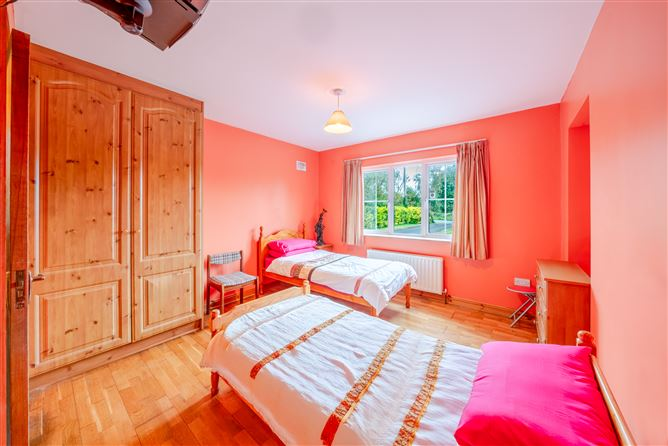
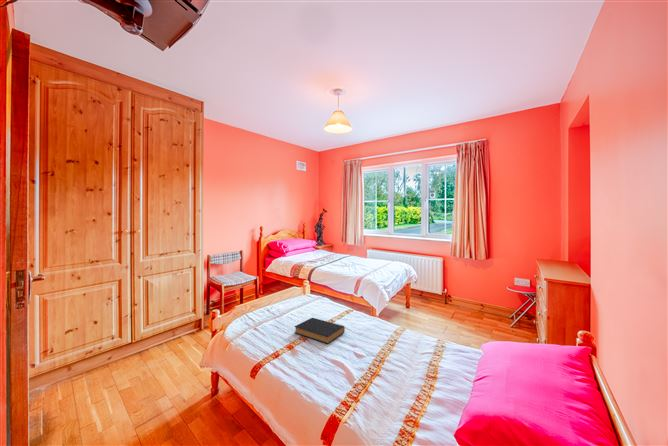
+ hardback book [293,317,346,345]
